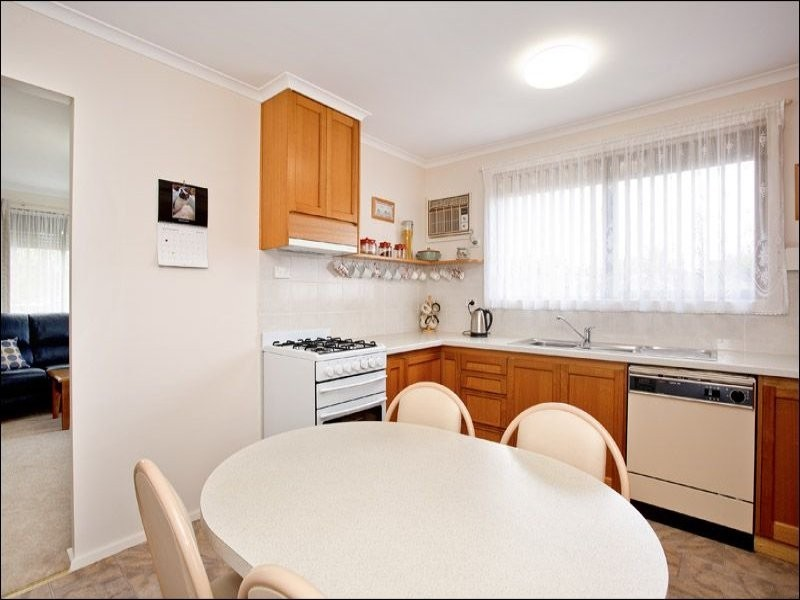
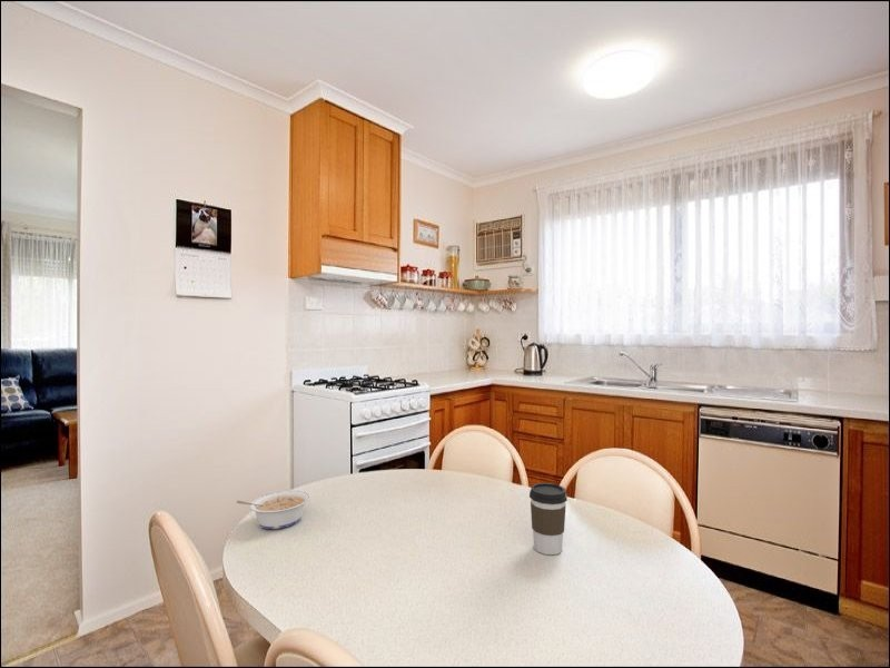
+ coffee cup [528,482,568,556]
+ legume [236,490,312,530]
